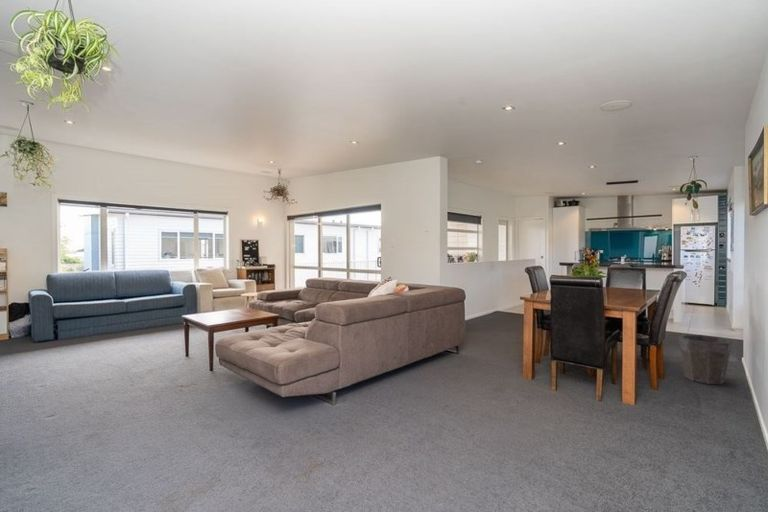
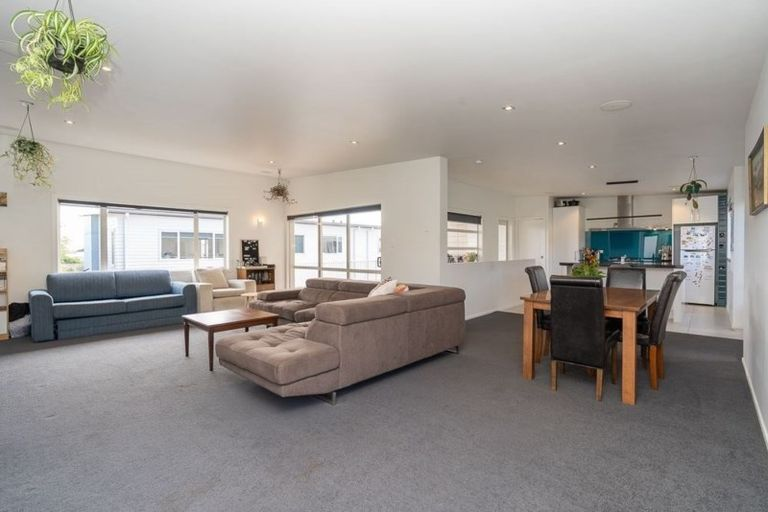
- waste bin [677,334,733,385]
